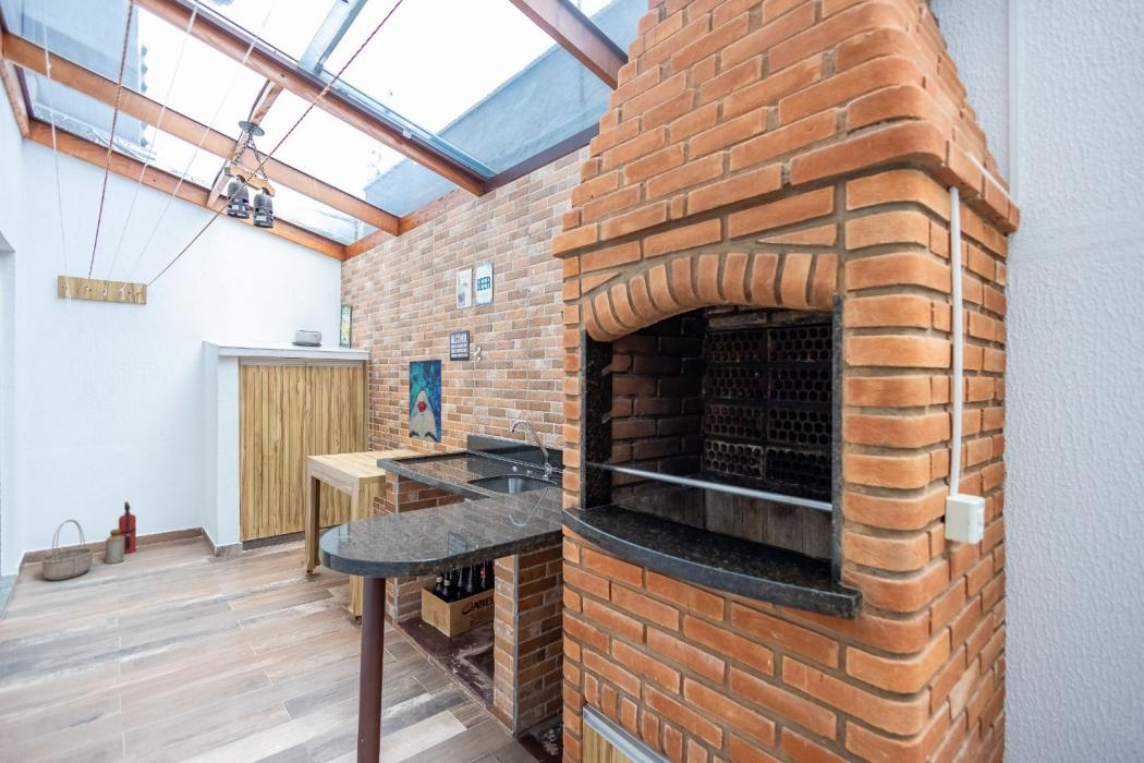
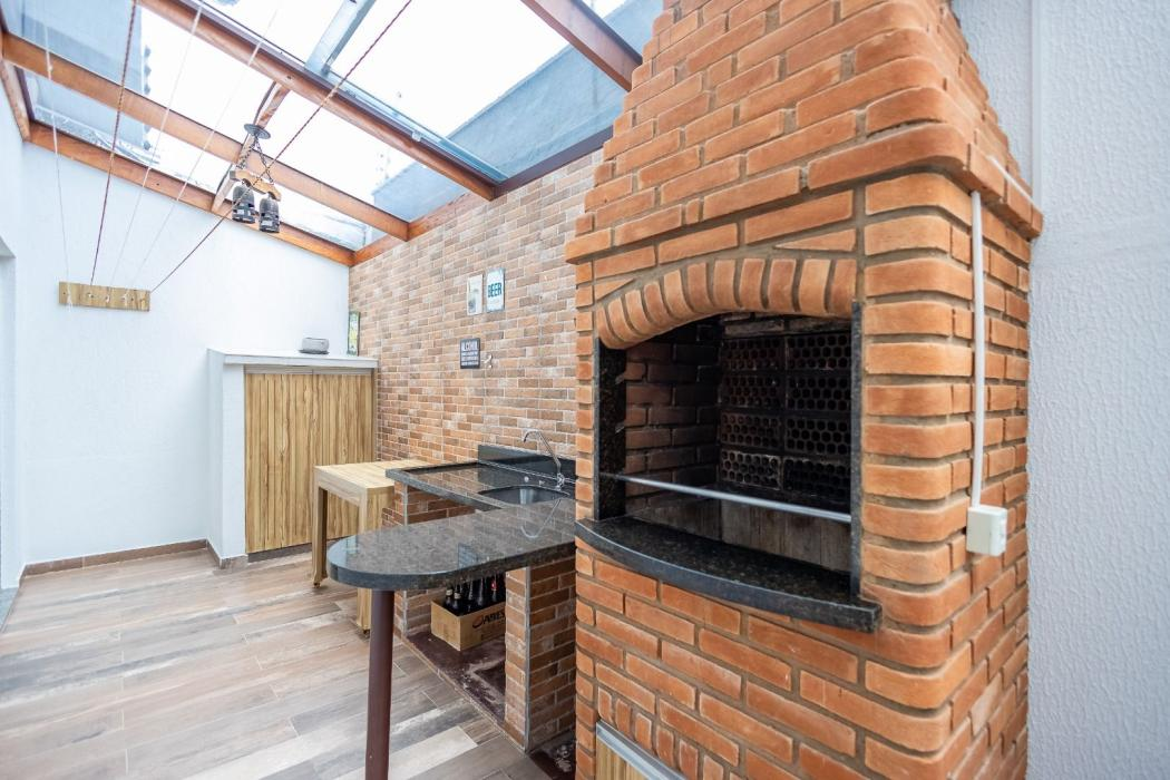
- basket [40,519,95,581]
- wall art [409,359,442,444]
- fire extinguisher [118,501,137,555]
- bottle [105,528,125,565]
